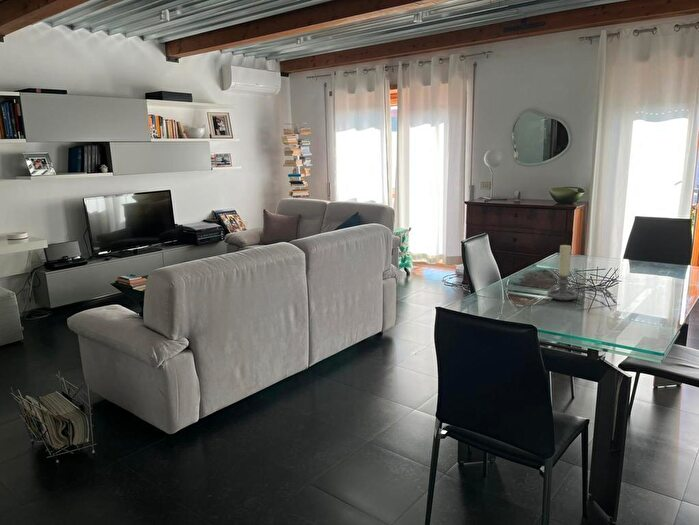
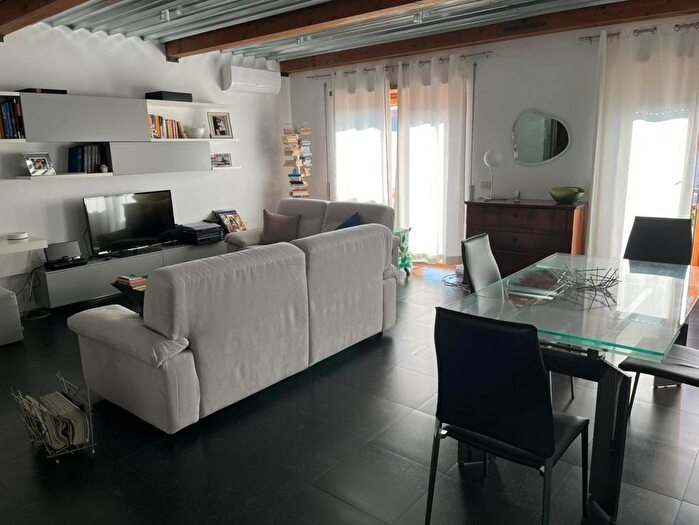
- candle holder [546,243,586,301]
